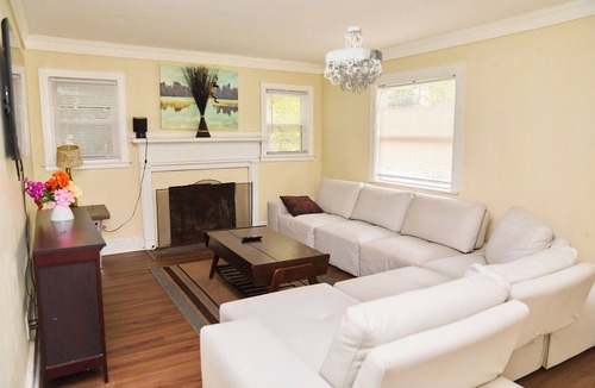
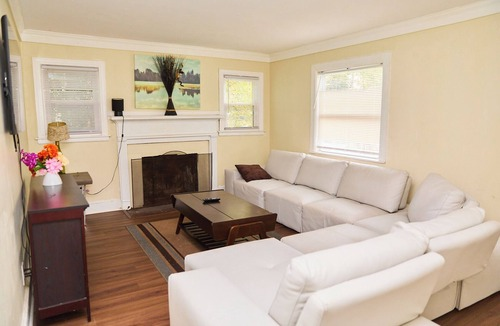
- chandelier [324,25,384,95]
